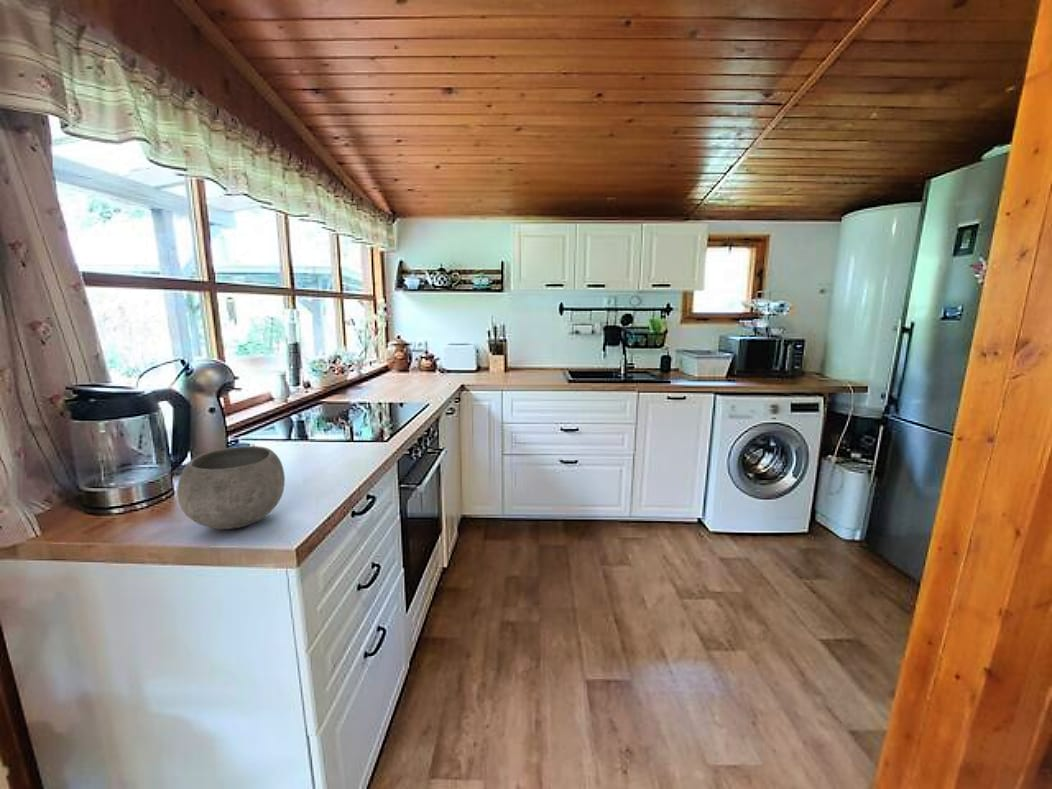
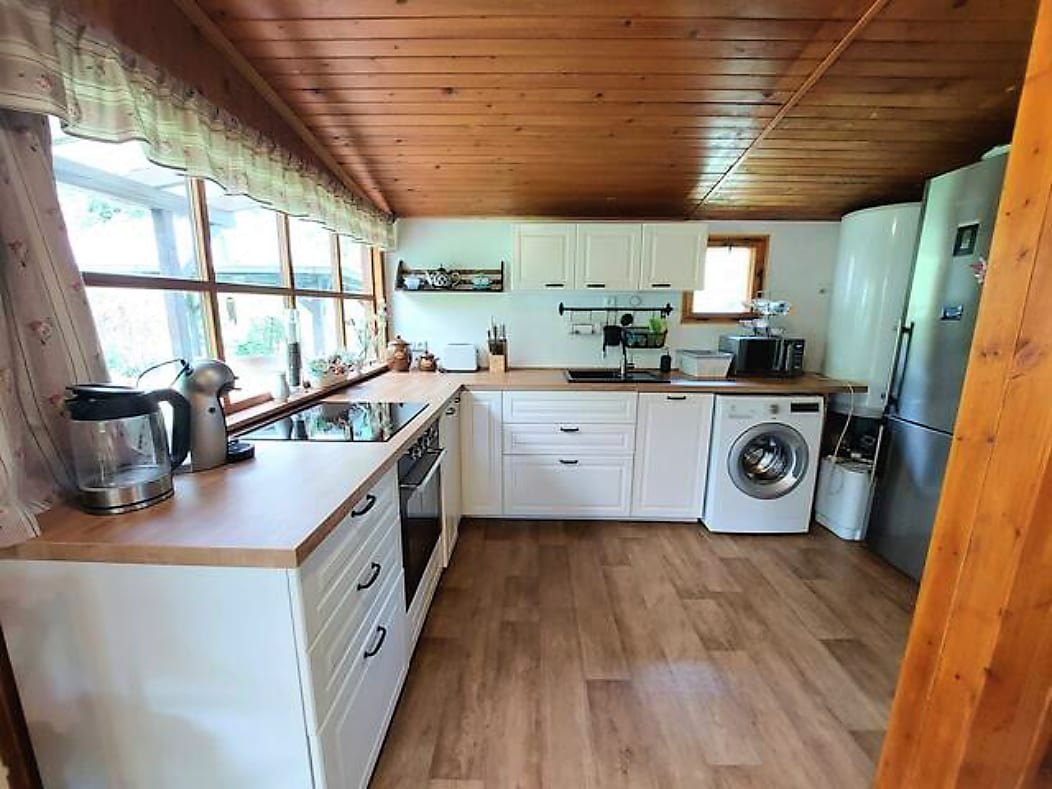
- bowl [176,445,286,530]
